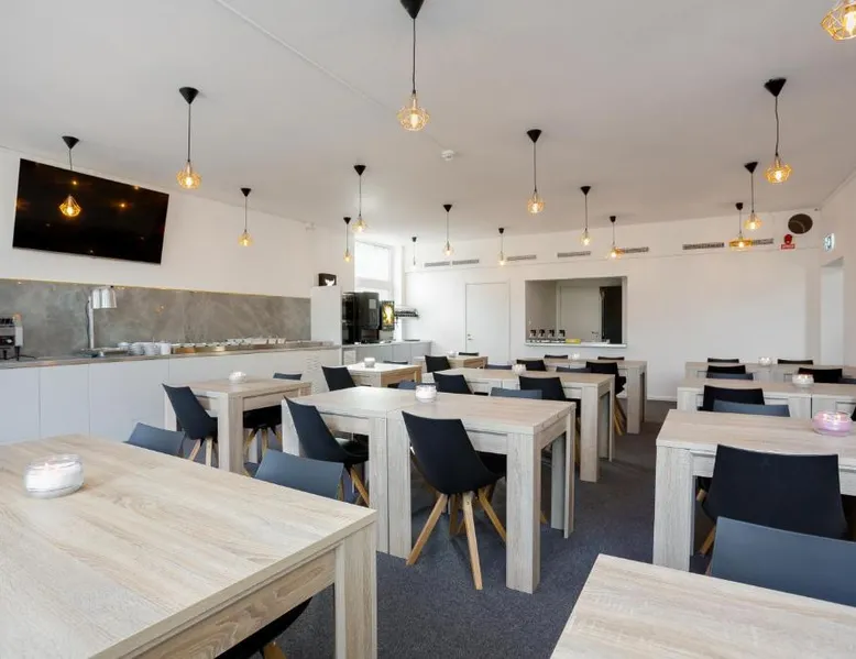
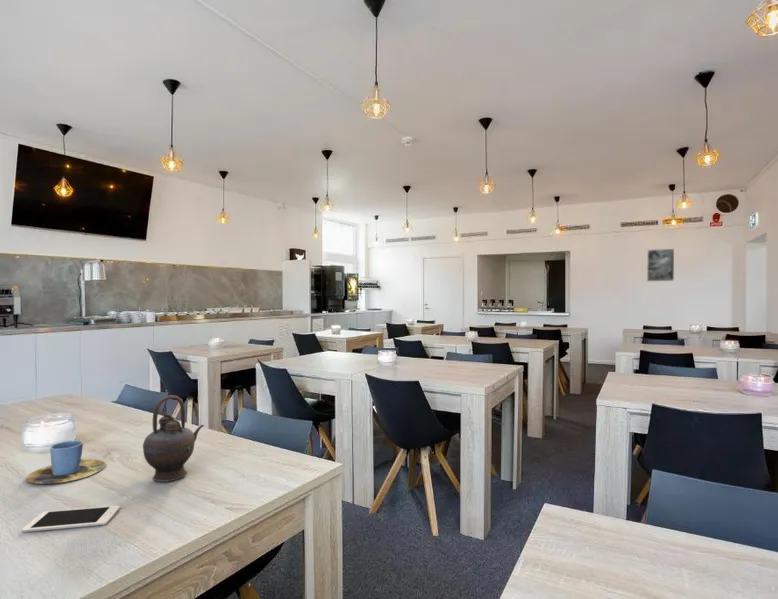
+ cell phone [21,505,121,533]
+ teapot [142,394,205,483]
+ cup [25,440,107,485]
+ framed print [646,248,675,282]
